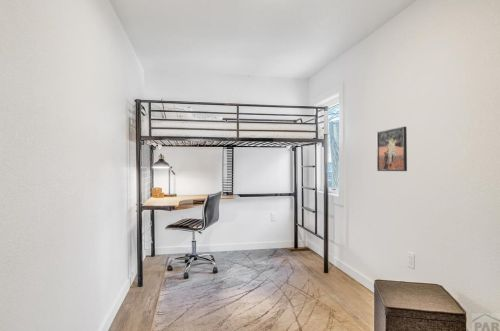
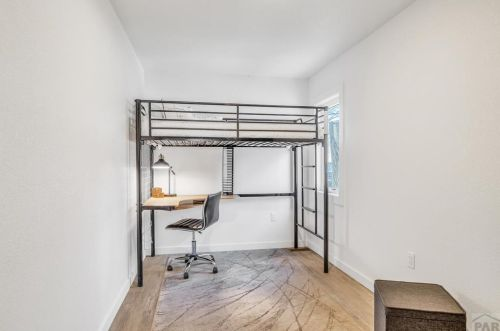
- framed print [376,126,408,172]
